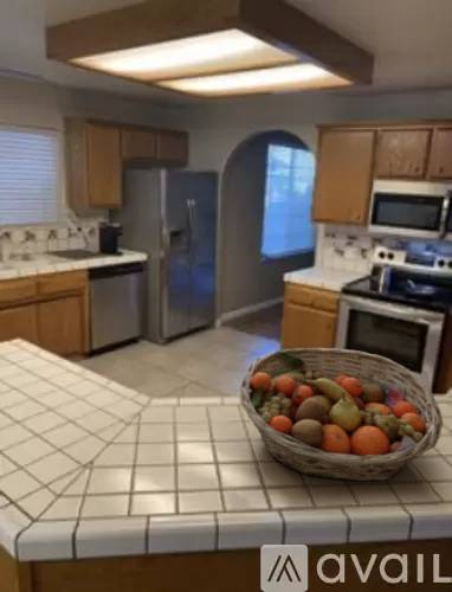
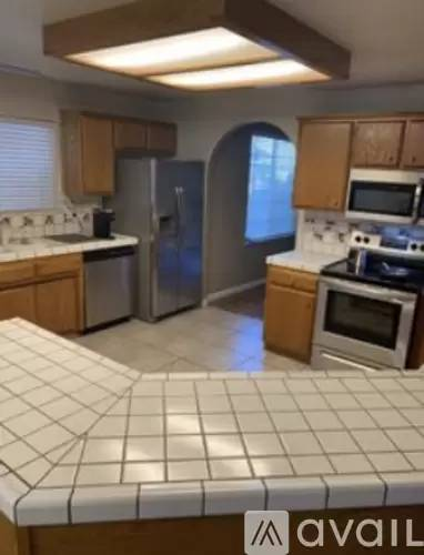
- fruit basket [239,347,444,483]
